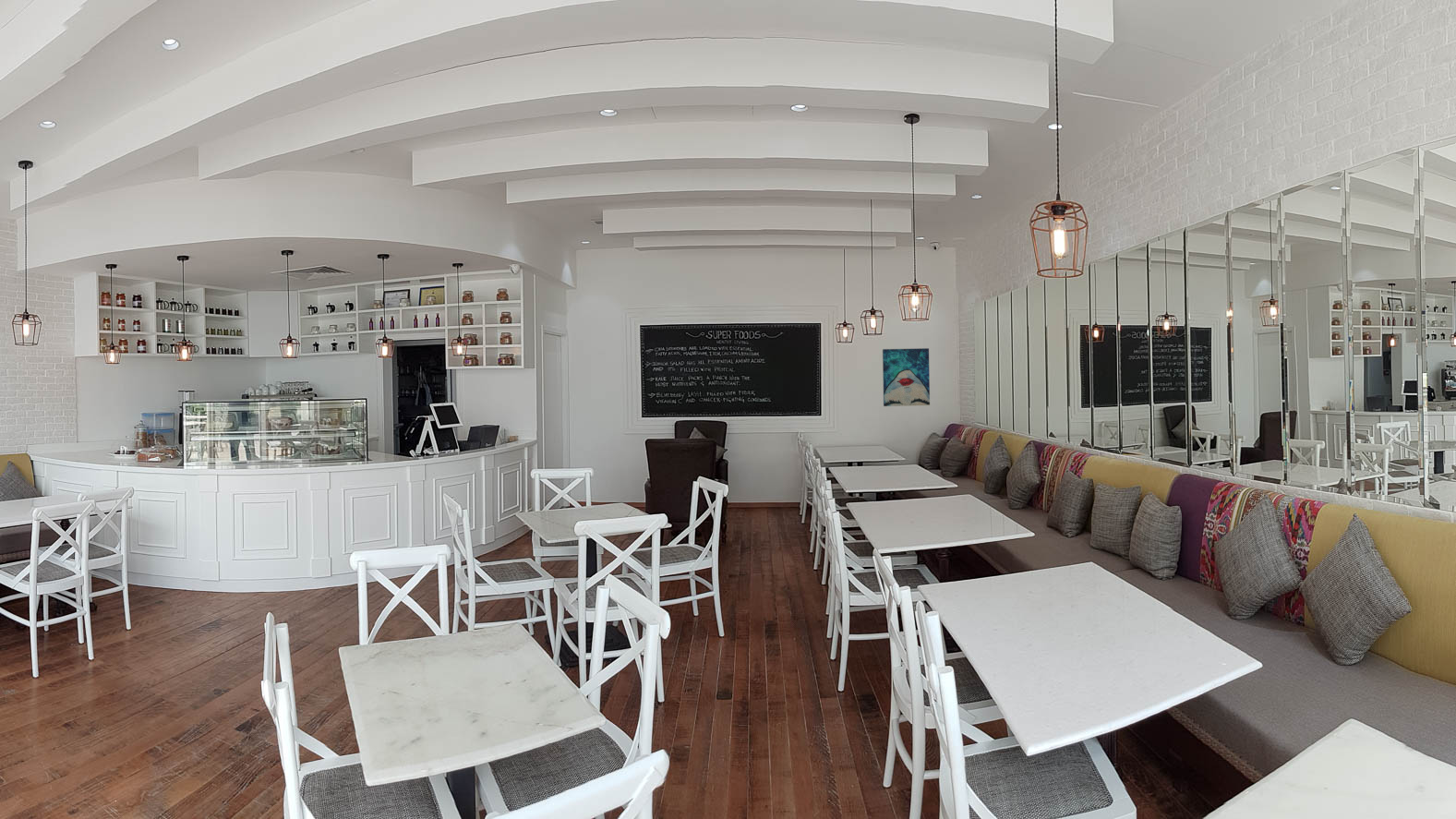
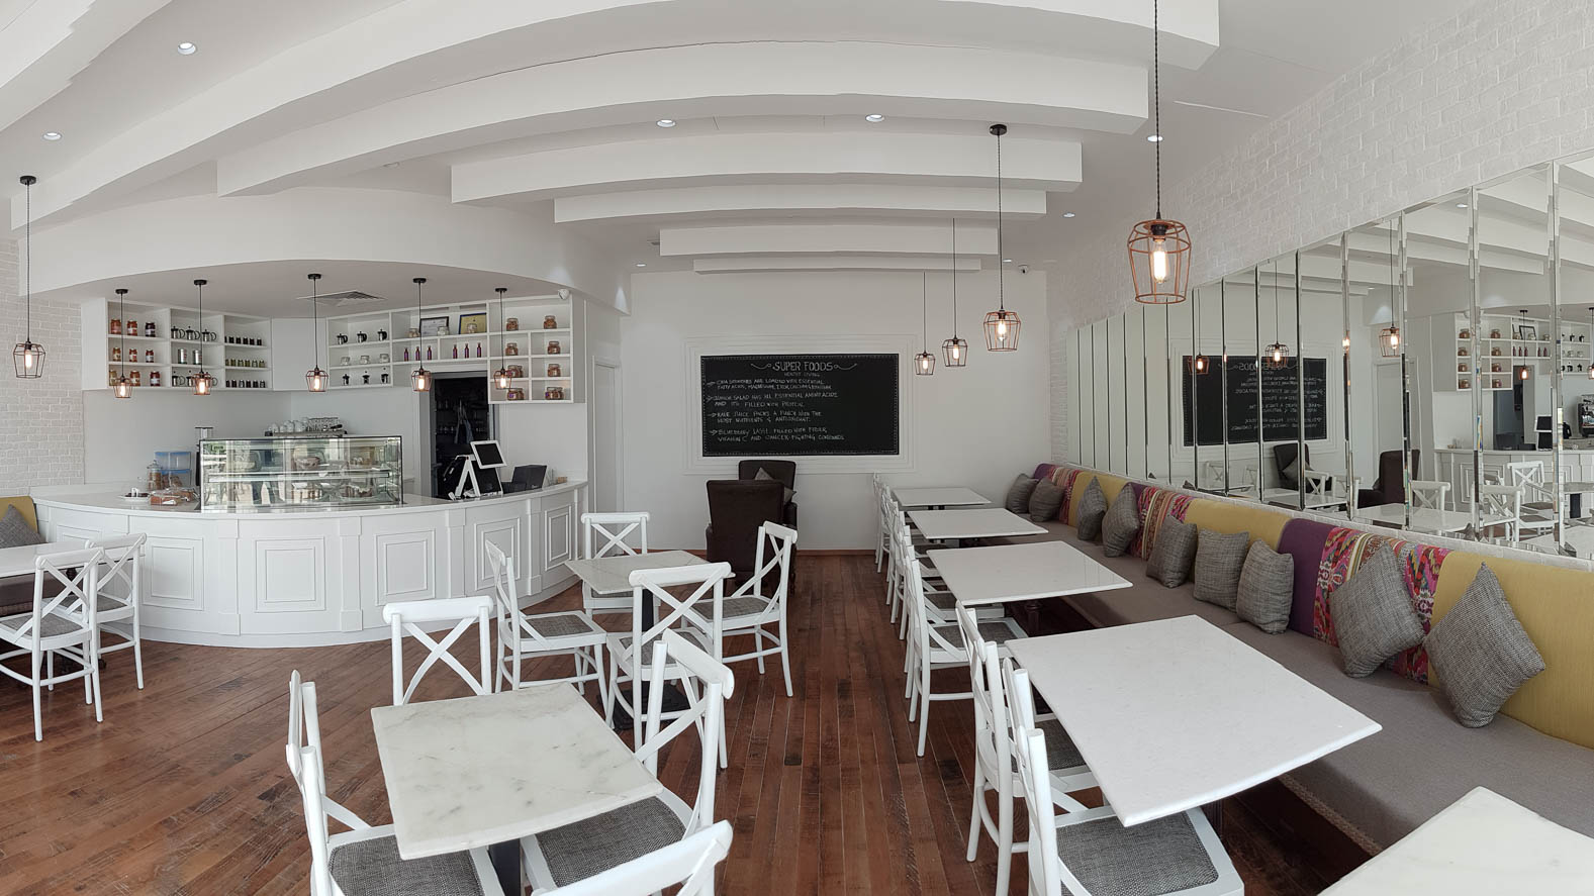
- wall art [882,347,931,407]
